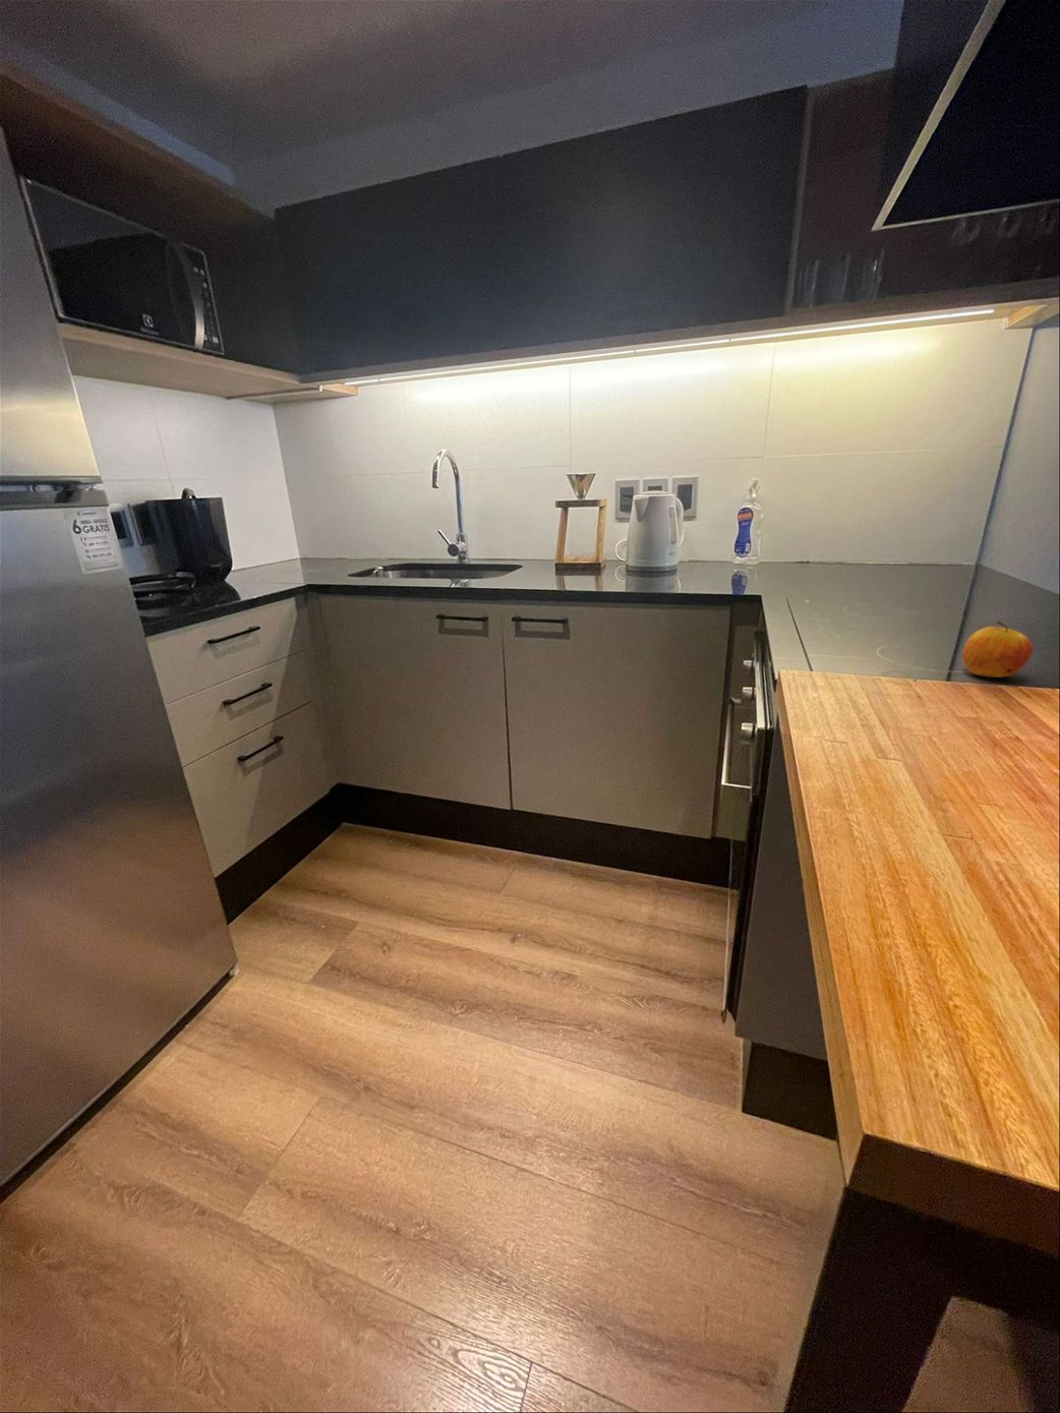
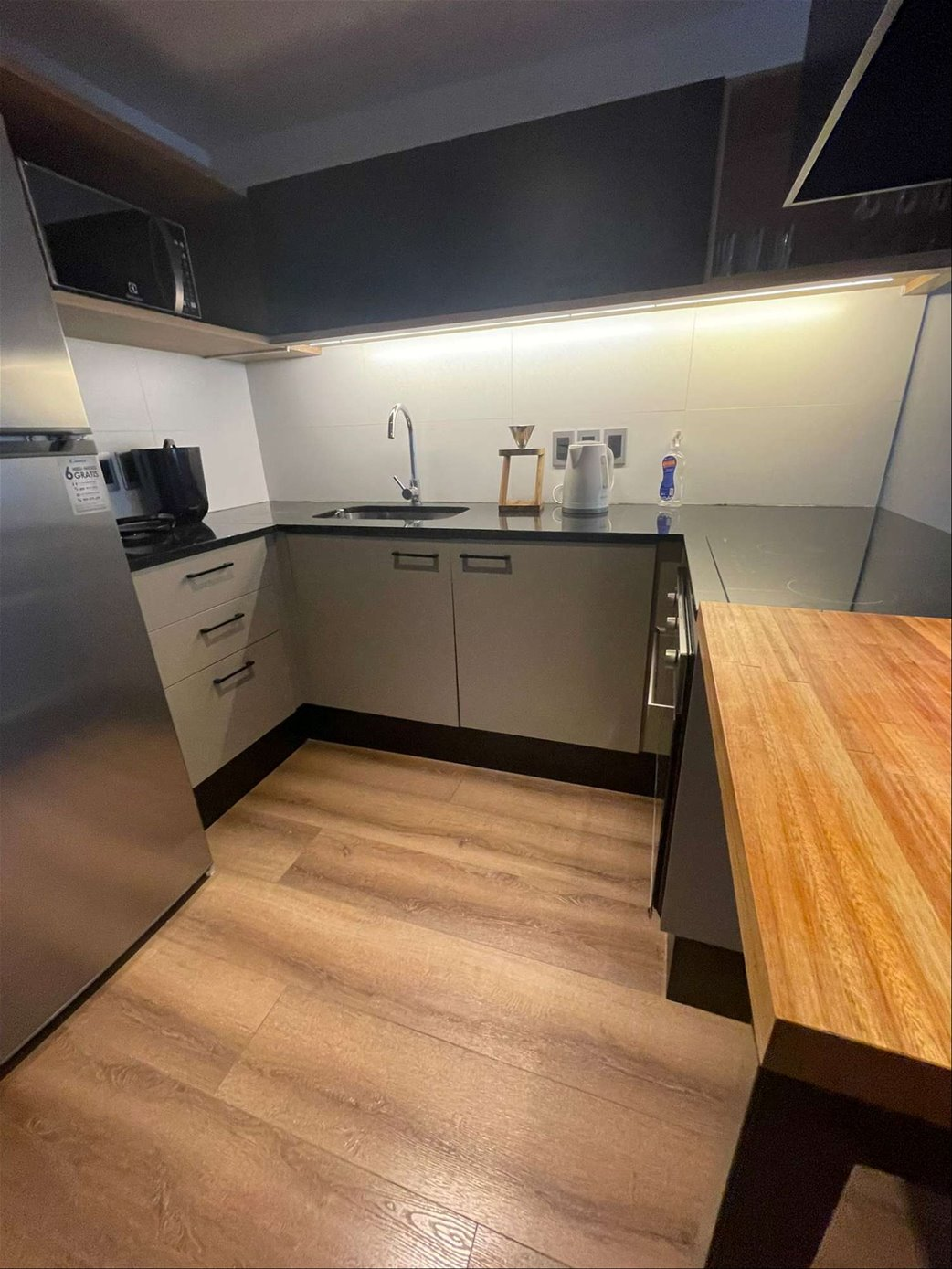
- apple [961,619,1033,678]
